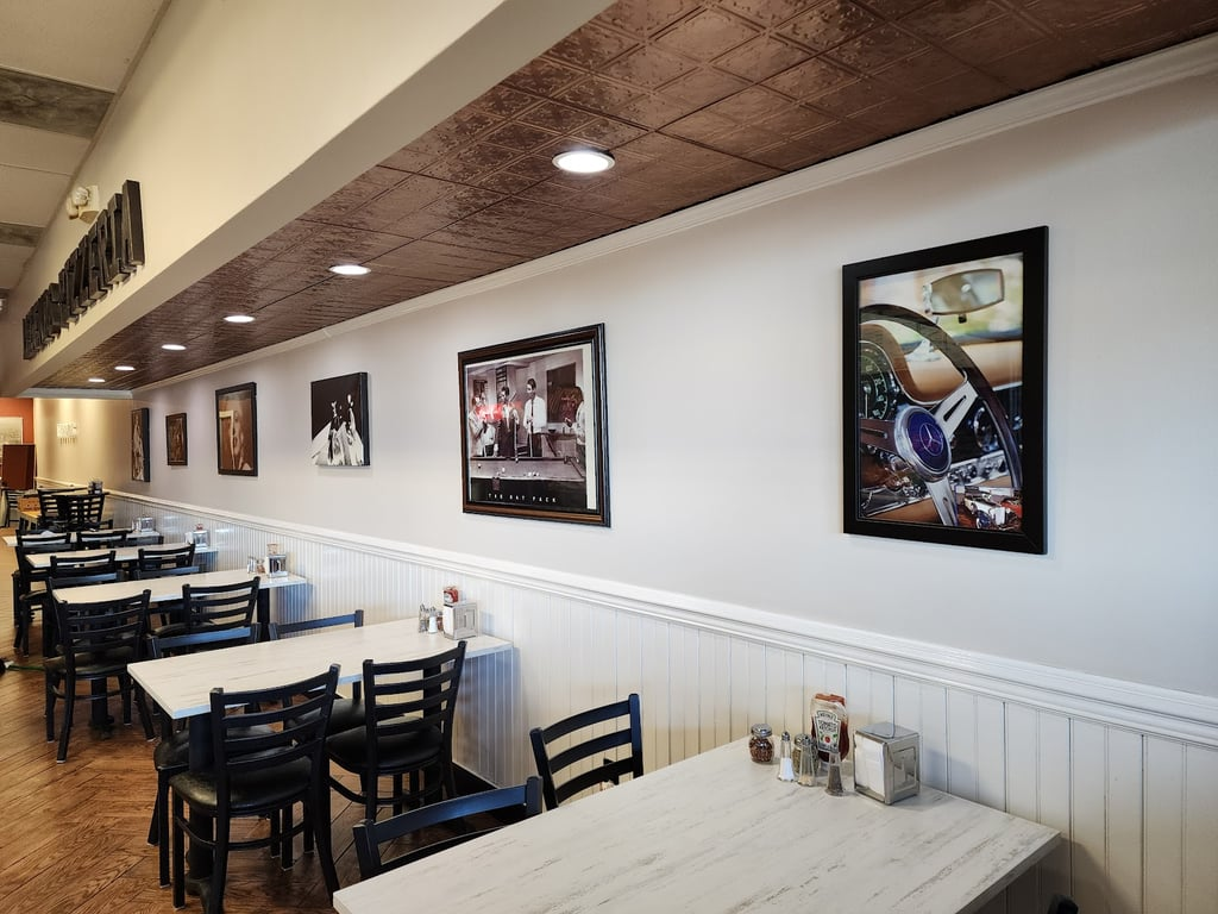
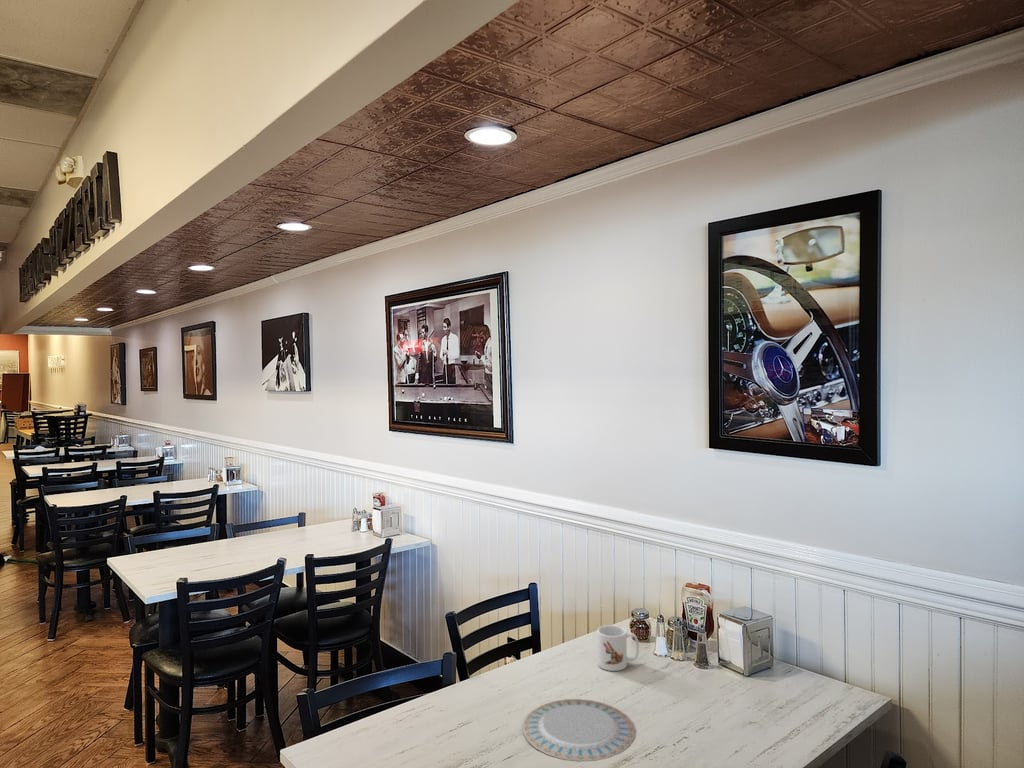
+ mug [597,624,640,672]
+ chinaware [522,698,636,762]
